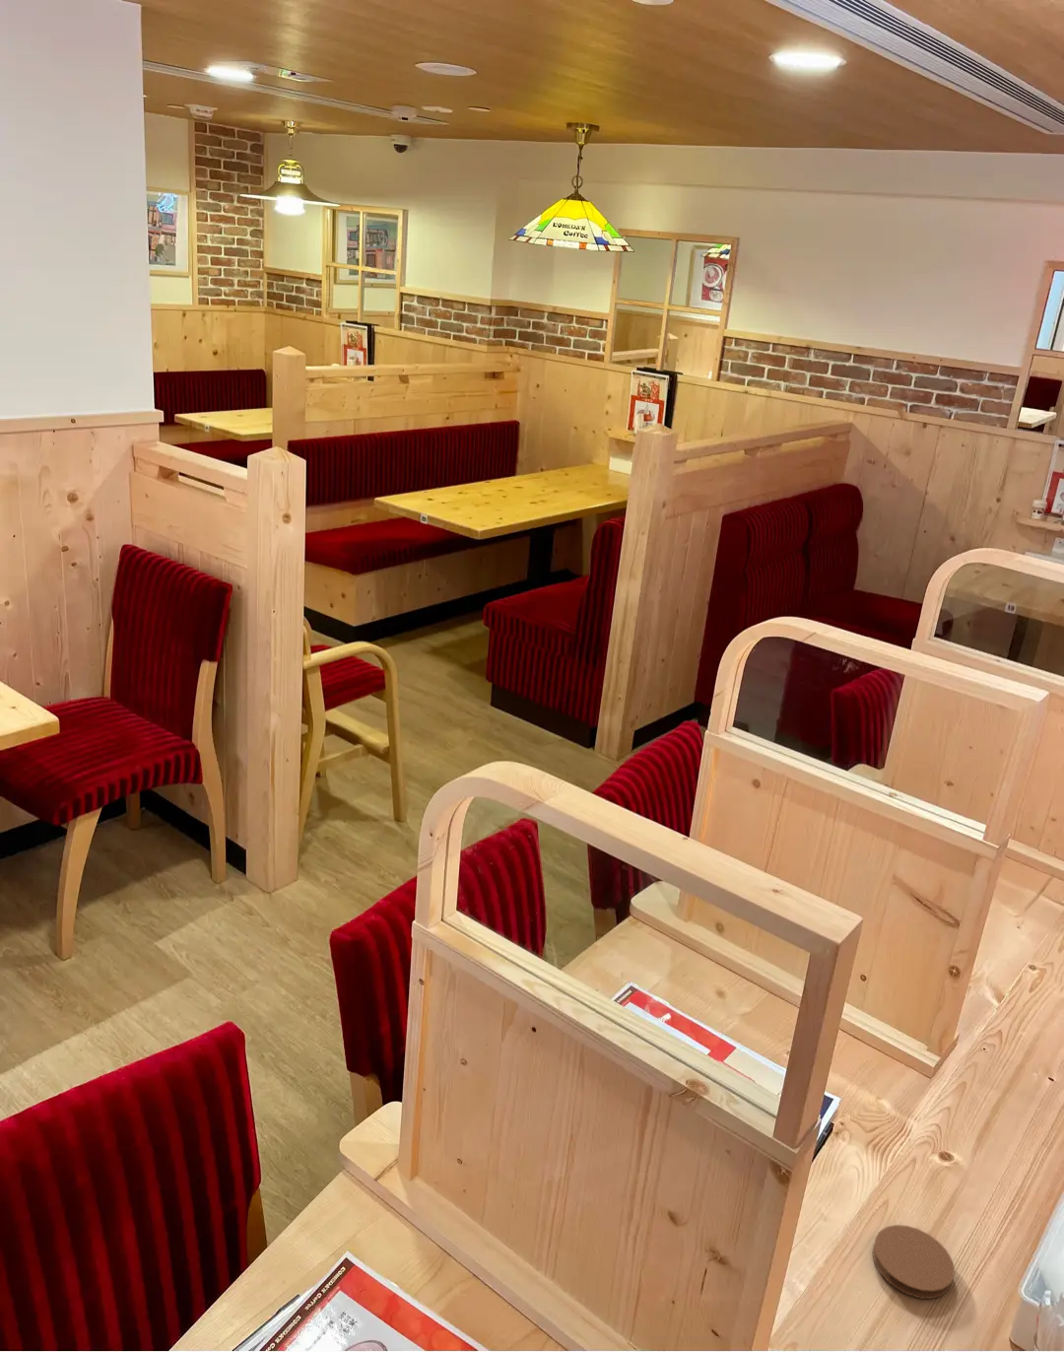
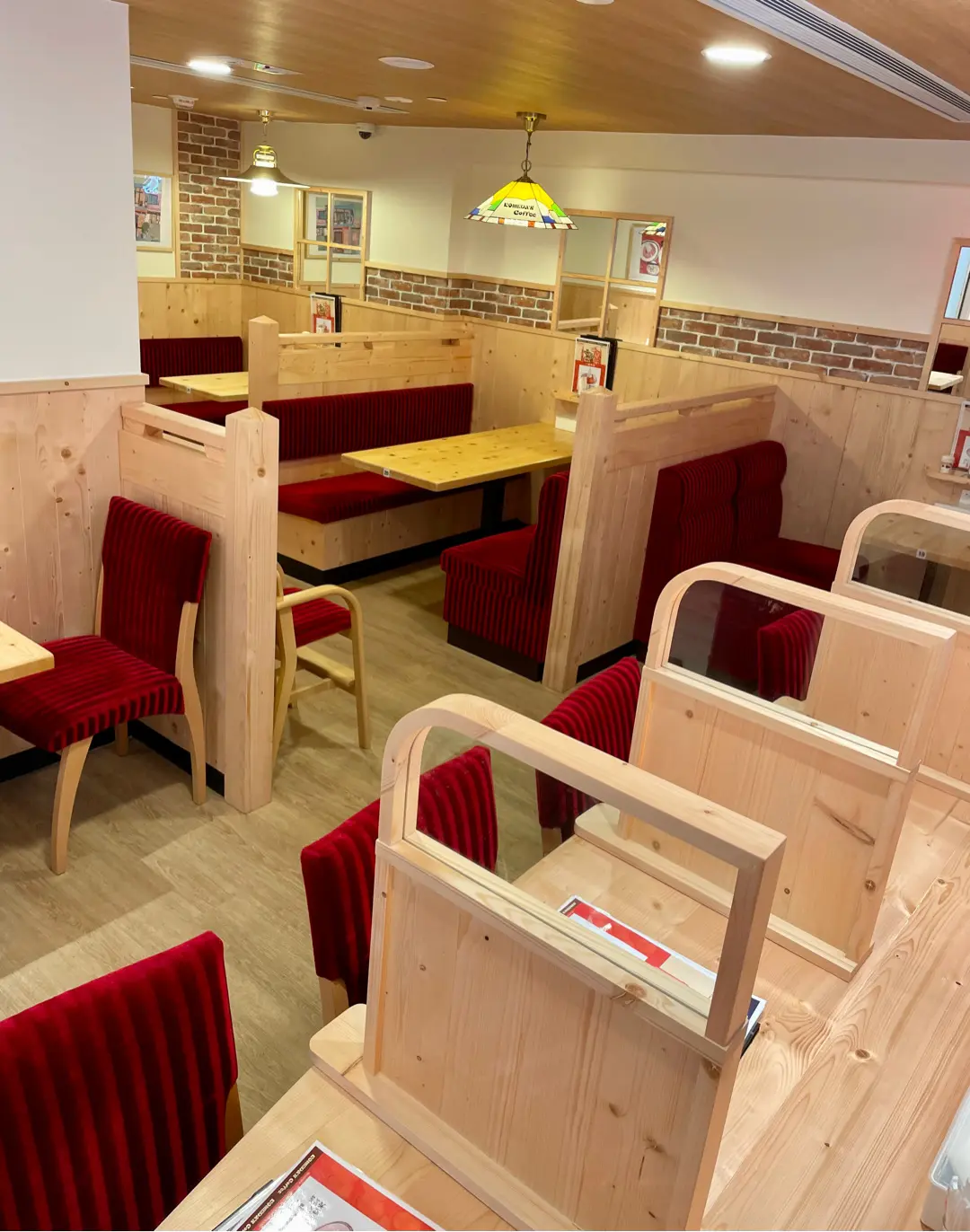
- coaster [871,1224,955,1299]
